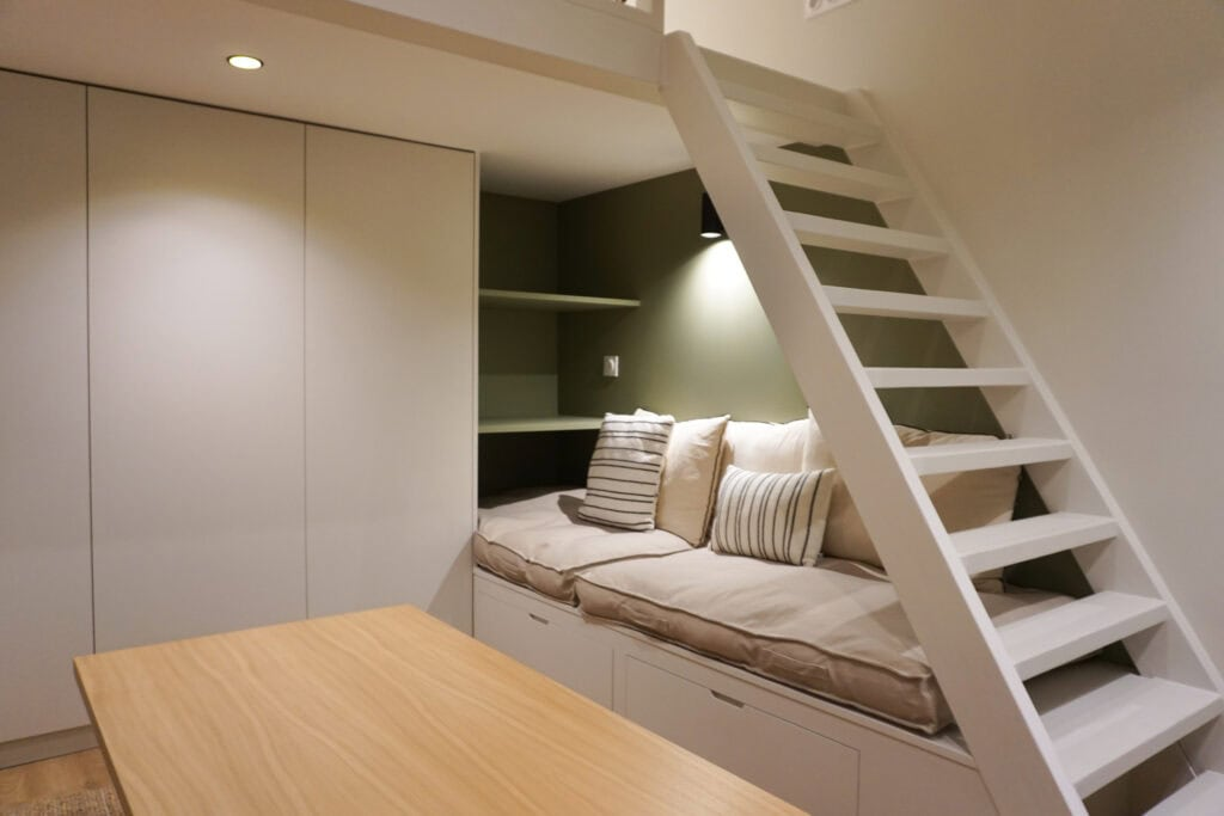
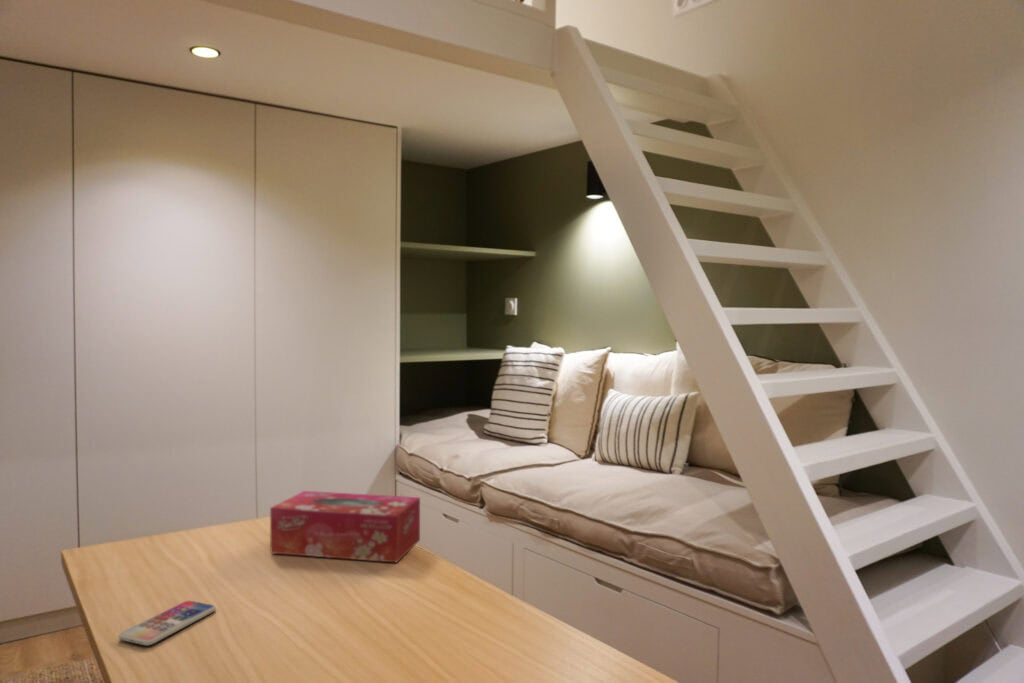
+ tissue box [269,490,421,564]
+ smartphone [117,600,217,646]
